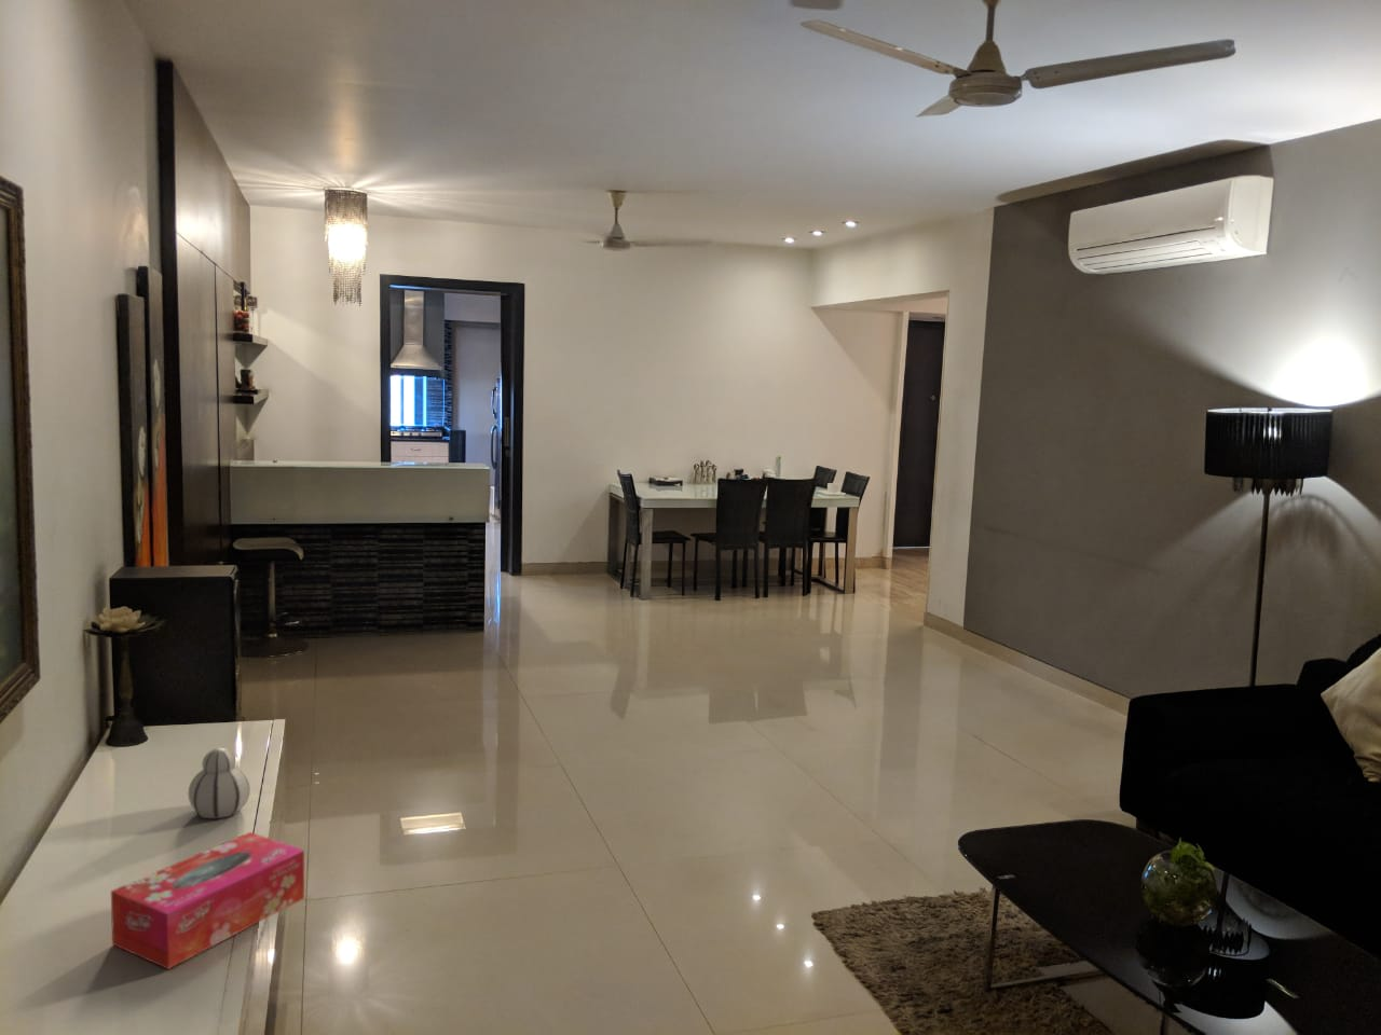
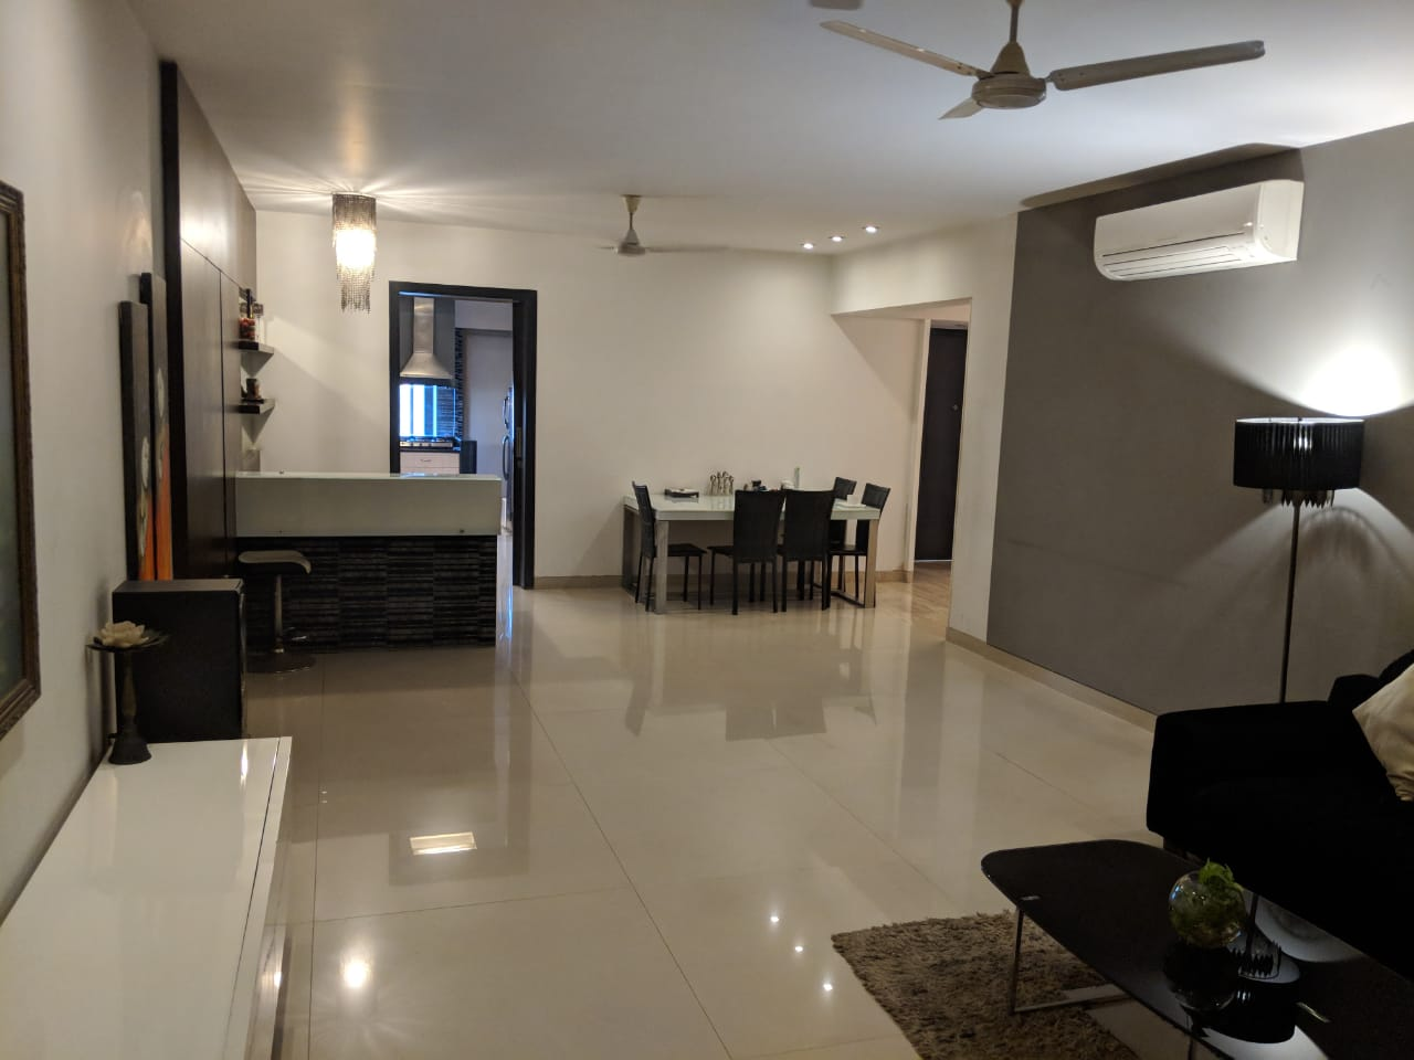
- tissue box [110,832,306,970]
- gourd [188,747,251,821]
